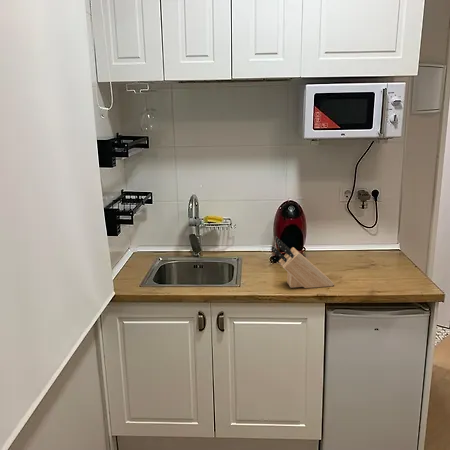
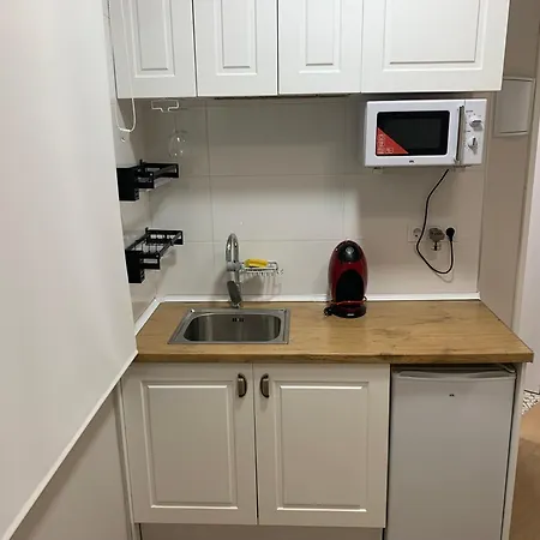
- knife block [270,236,335,289]
